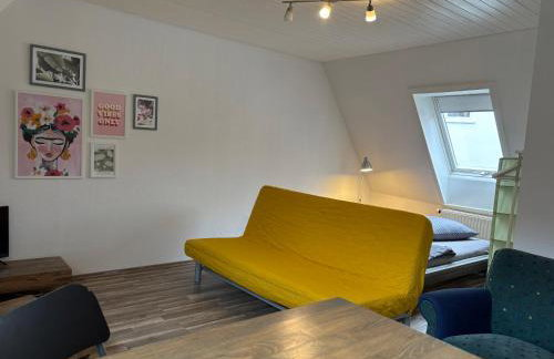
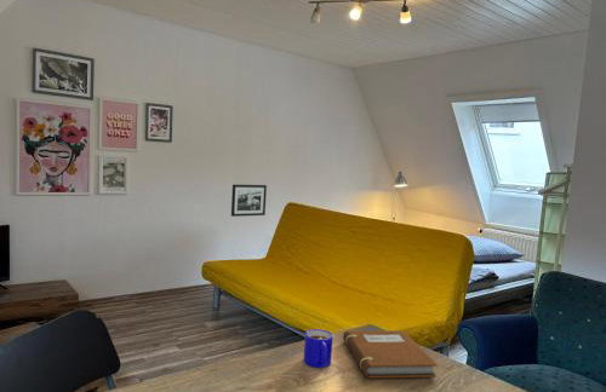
+ picture frame [230,184,268,218]
+ notebook [342,329,438,379]
+ mug [302,328,335,369]
